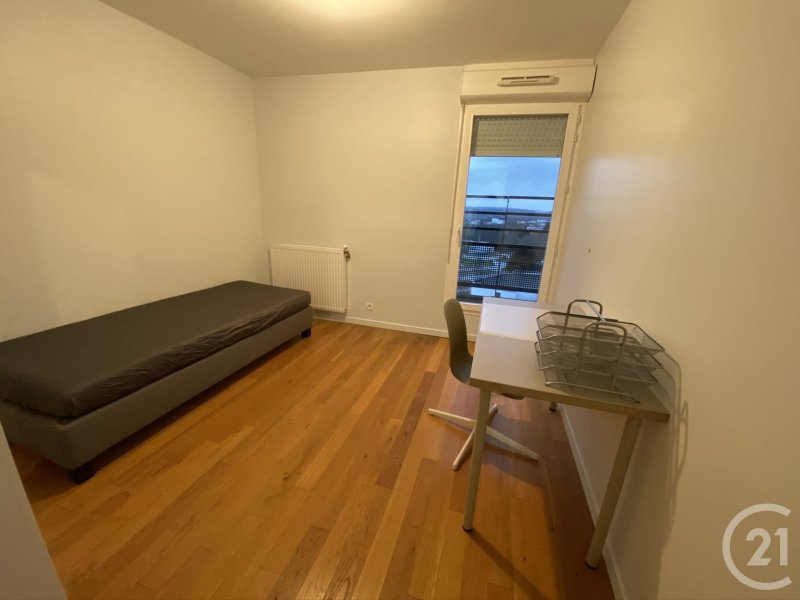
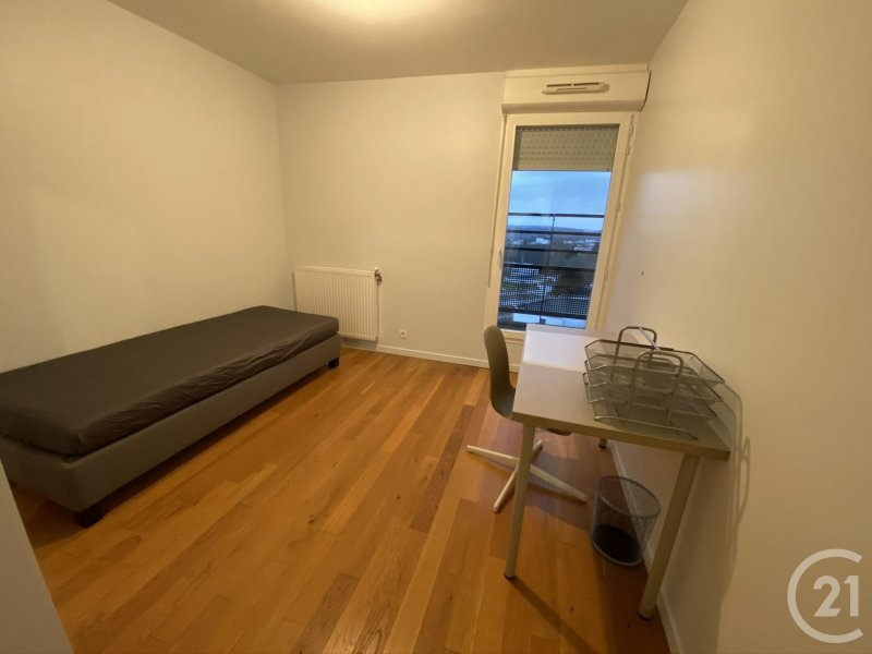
+ waste bin [589,474,663,567]
